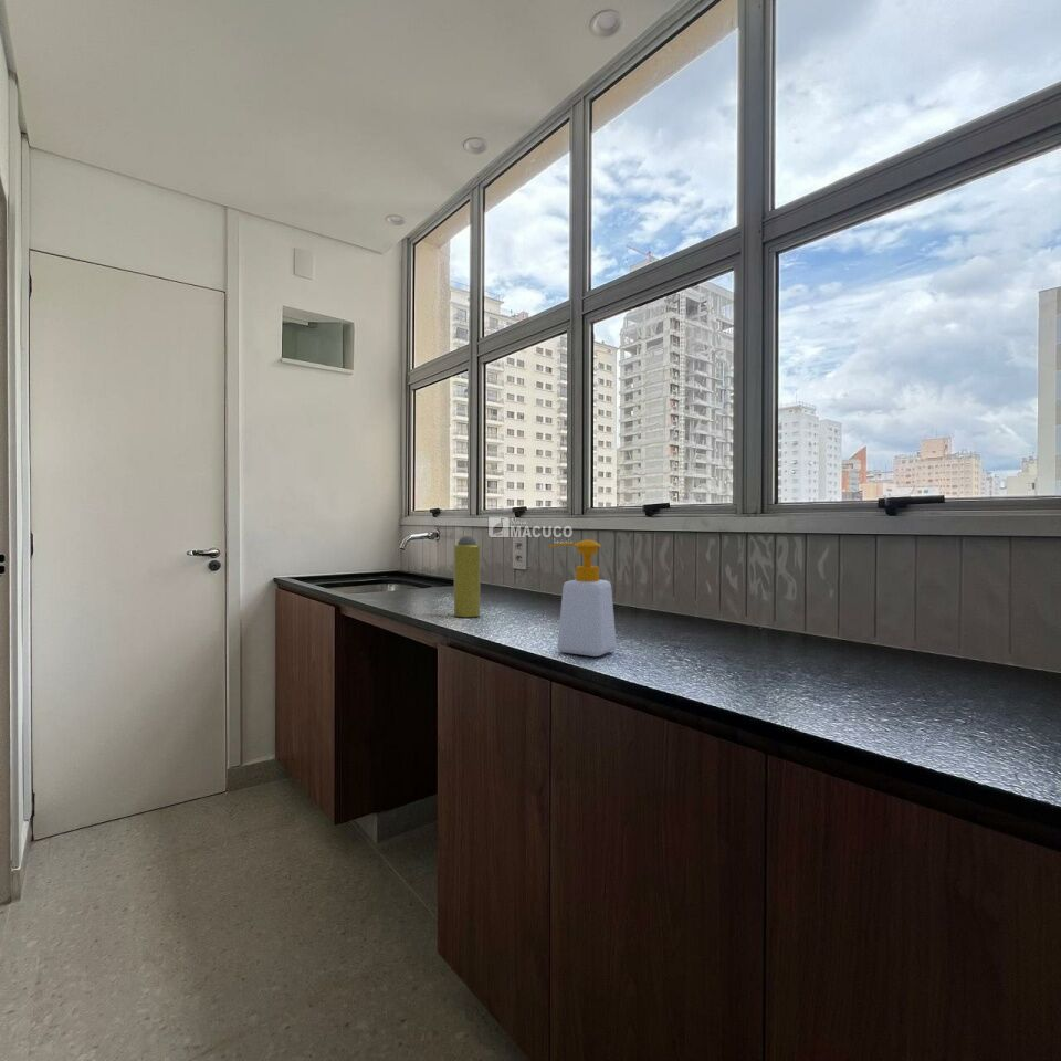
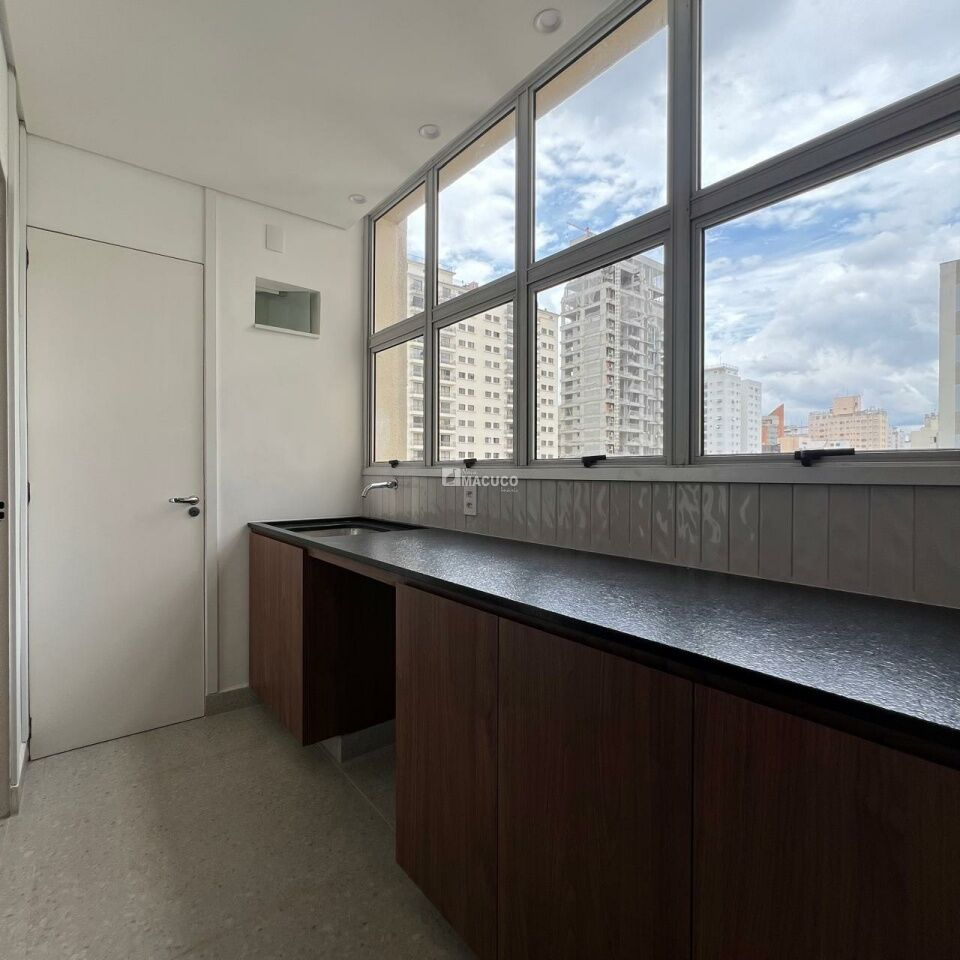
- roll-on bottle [453,535,481,619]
- soap bottle [547,538,618,658]
